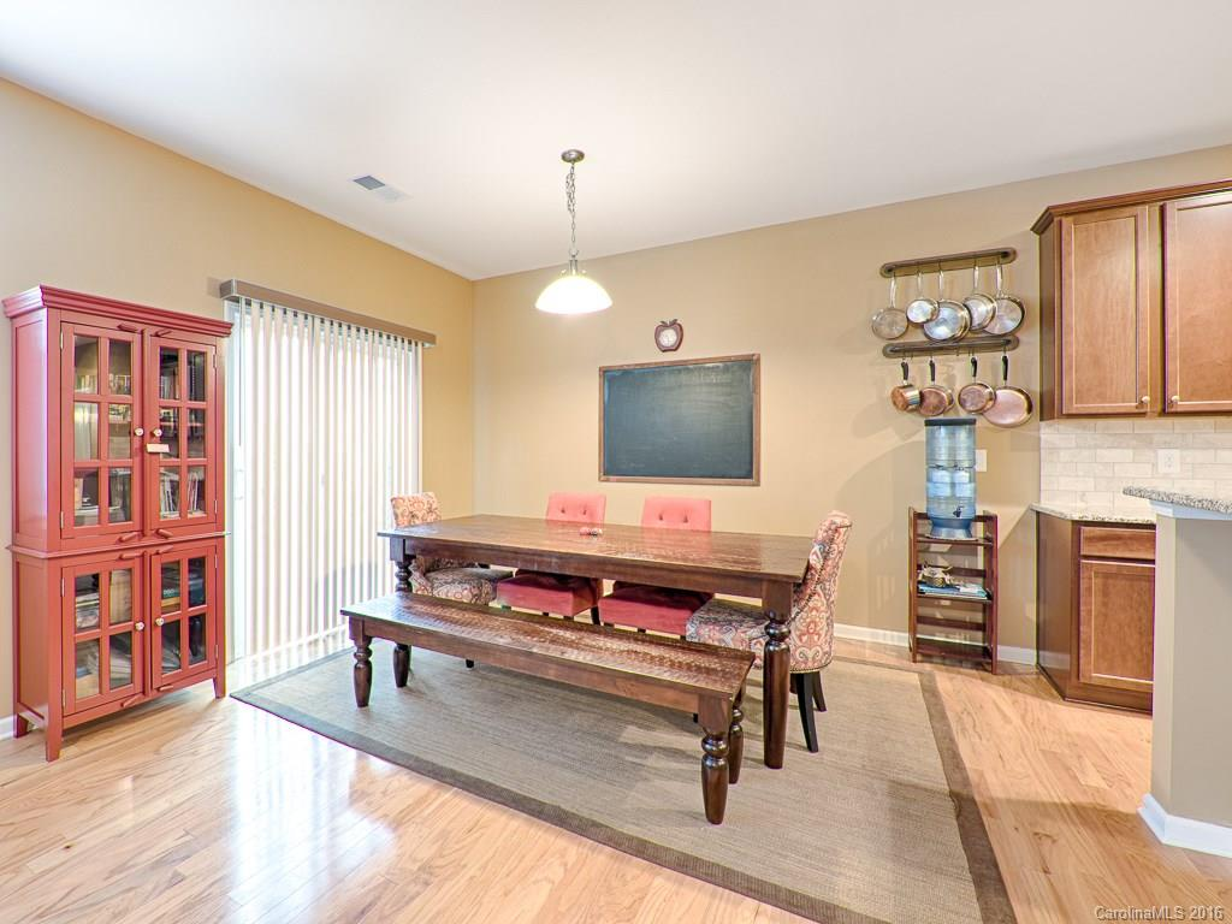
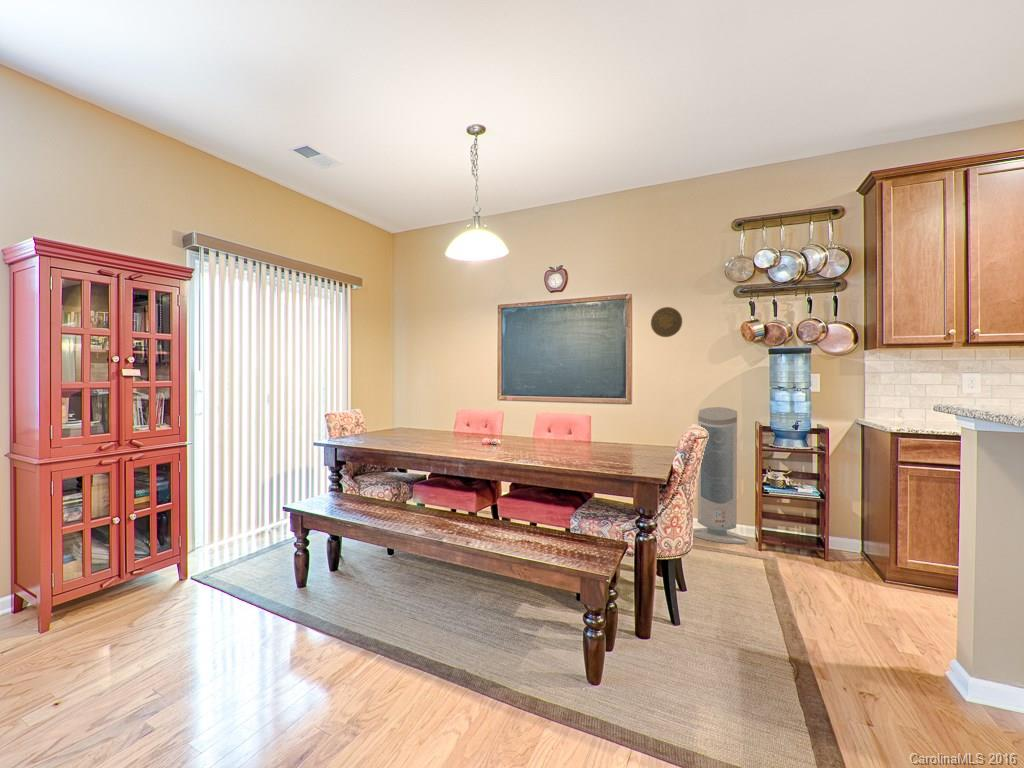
+ air purifier [692,406,748,545]
+ decorative plate [650,306,683,338]
